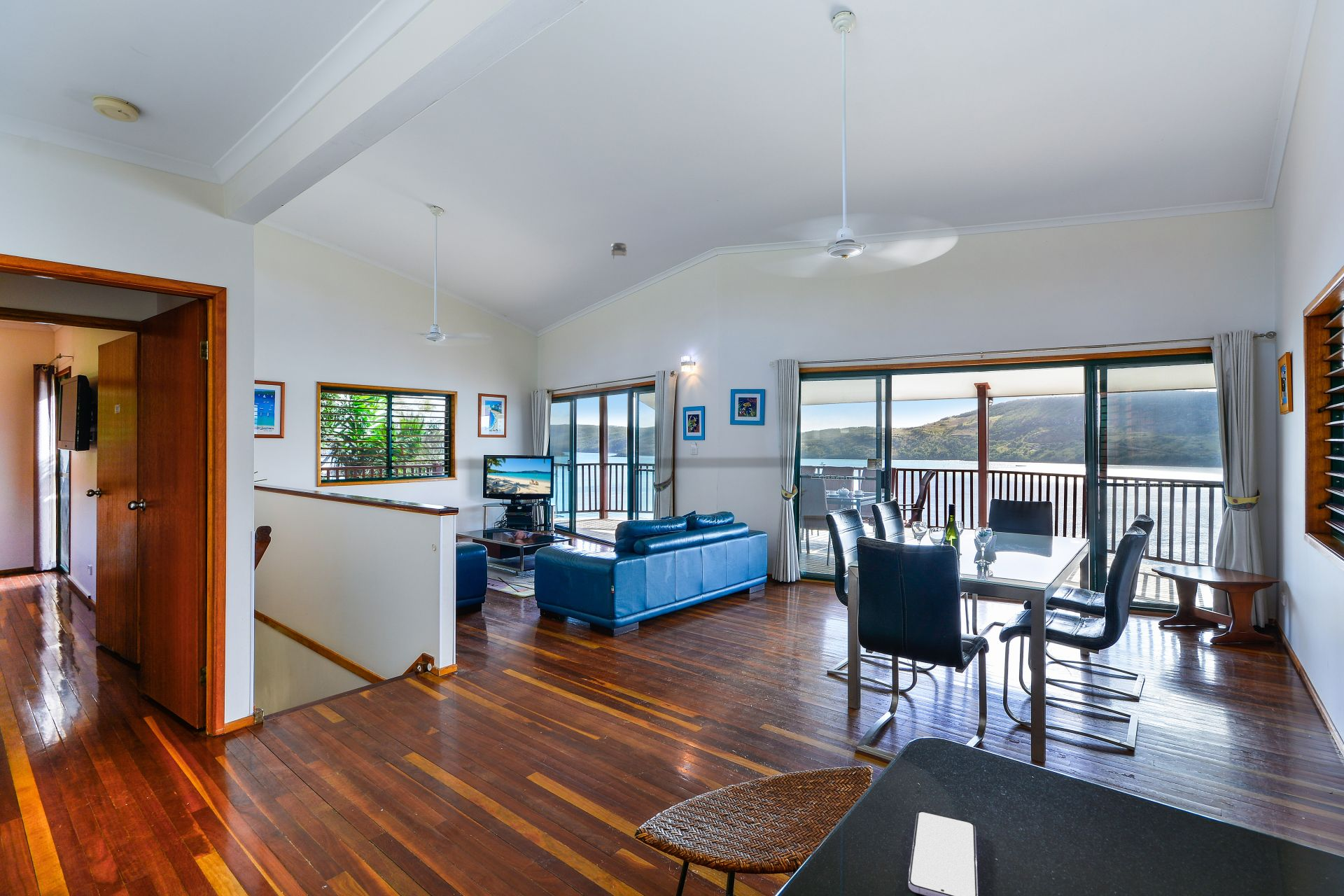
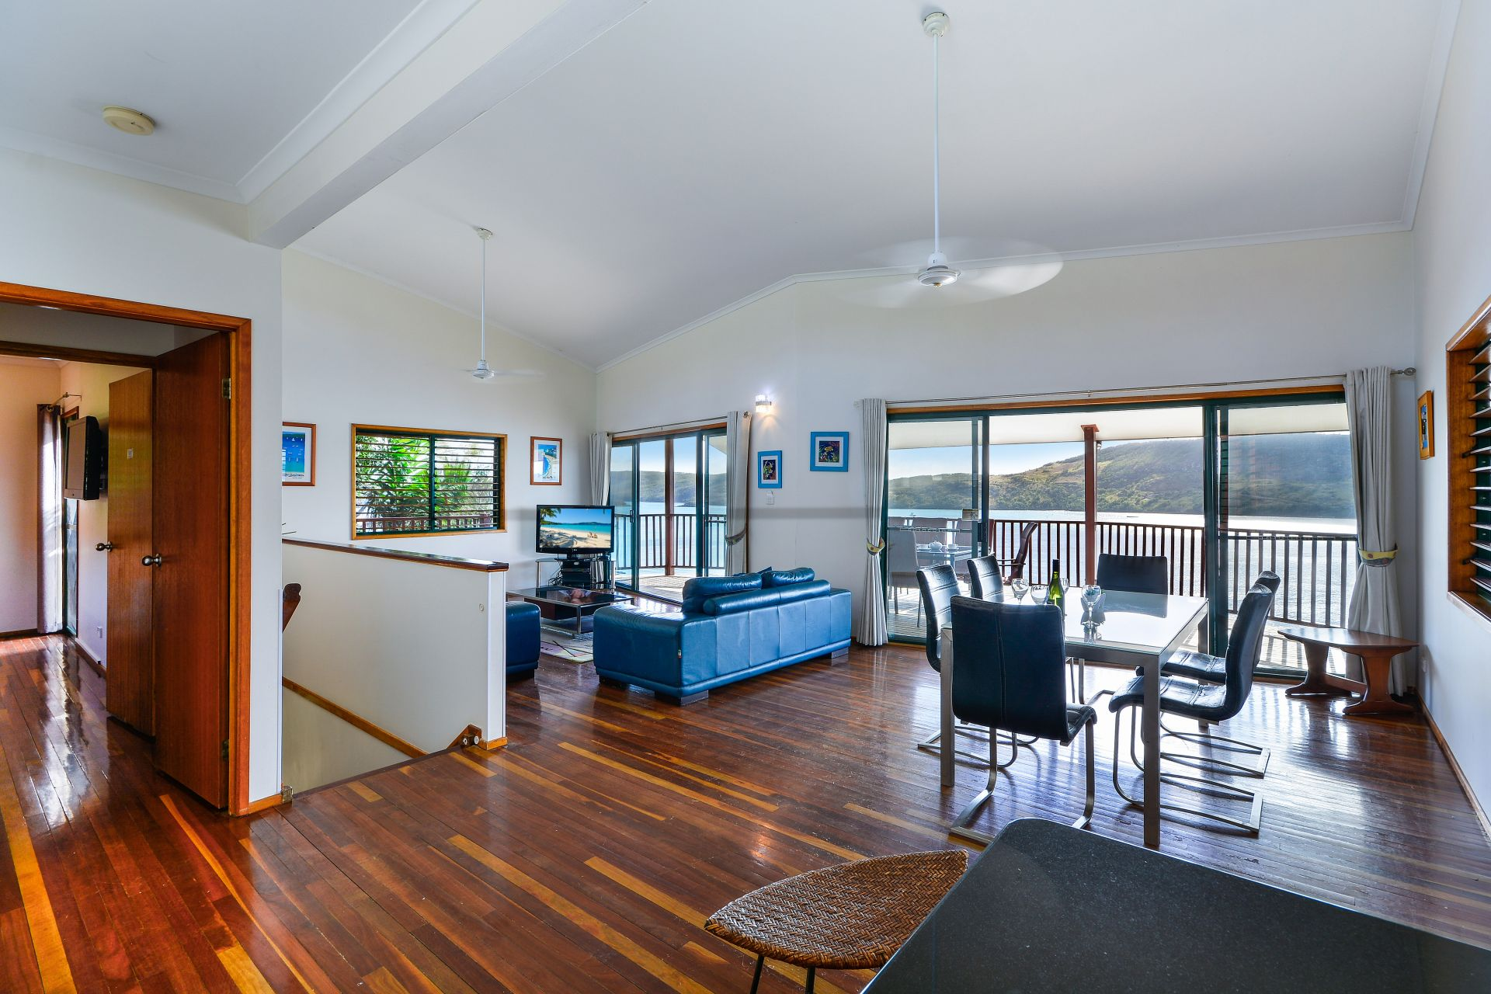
- smartphone [908,811,979,896]
- smoke detector [610,242,628,260]
